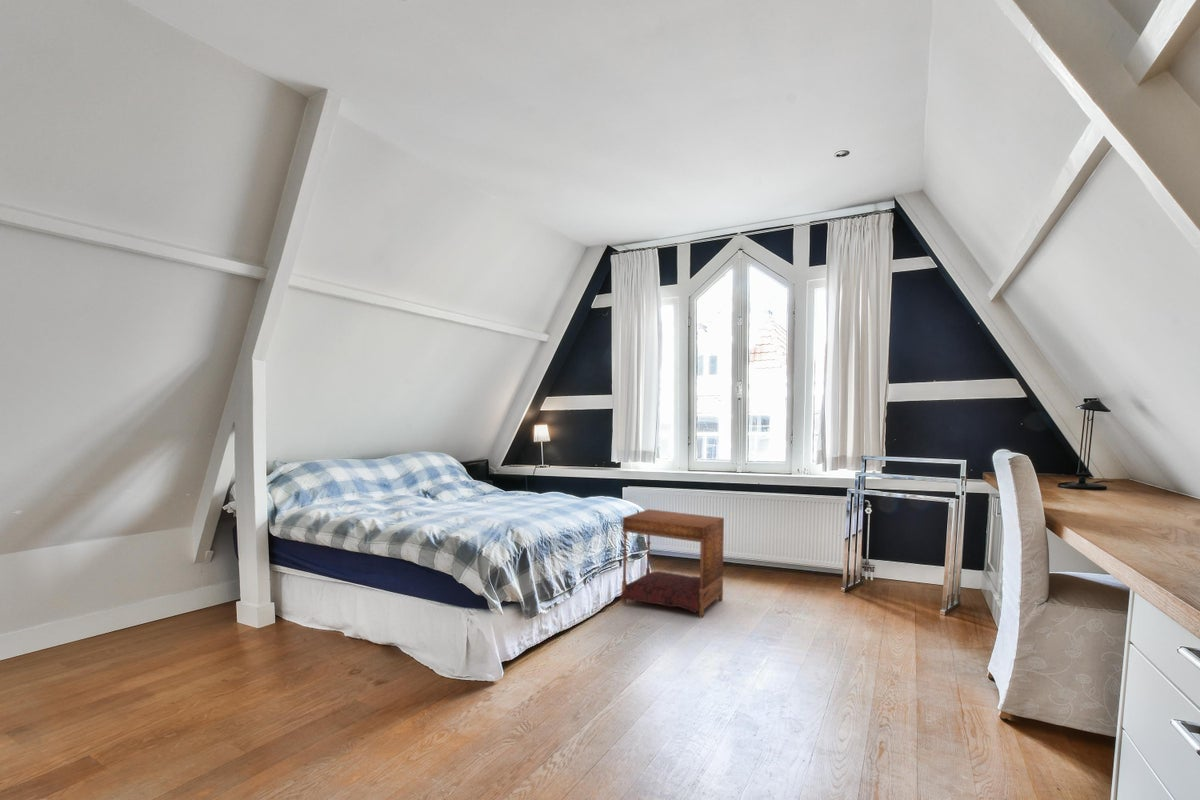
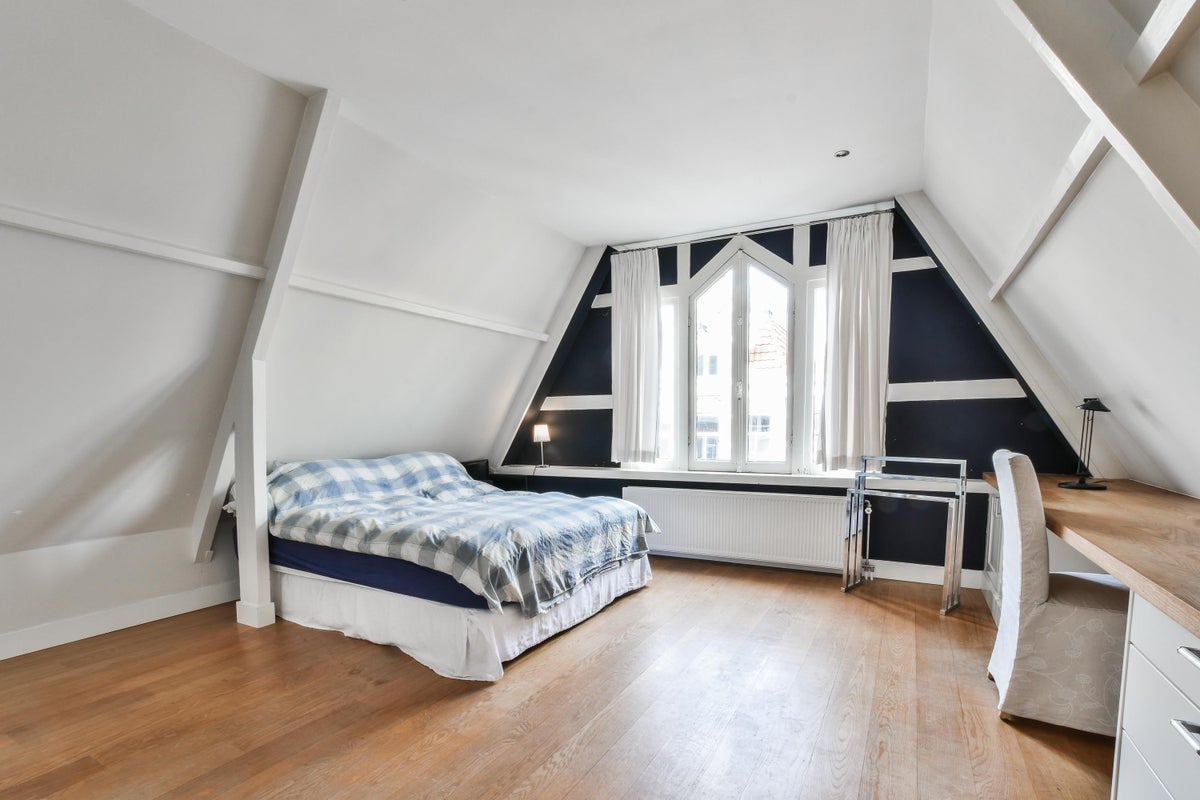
- canopy bed [619,508,725,619]
